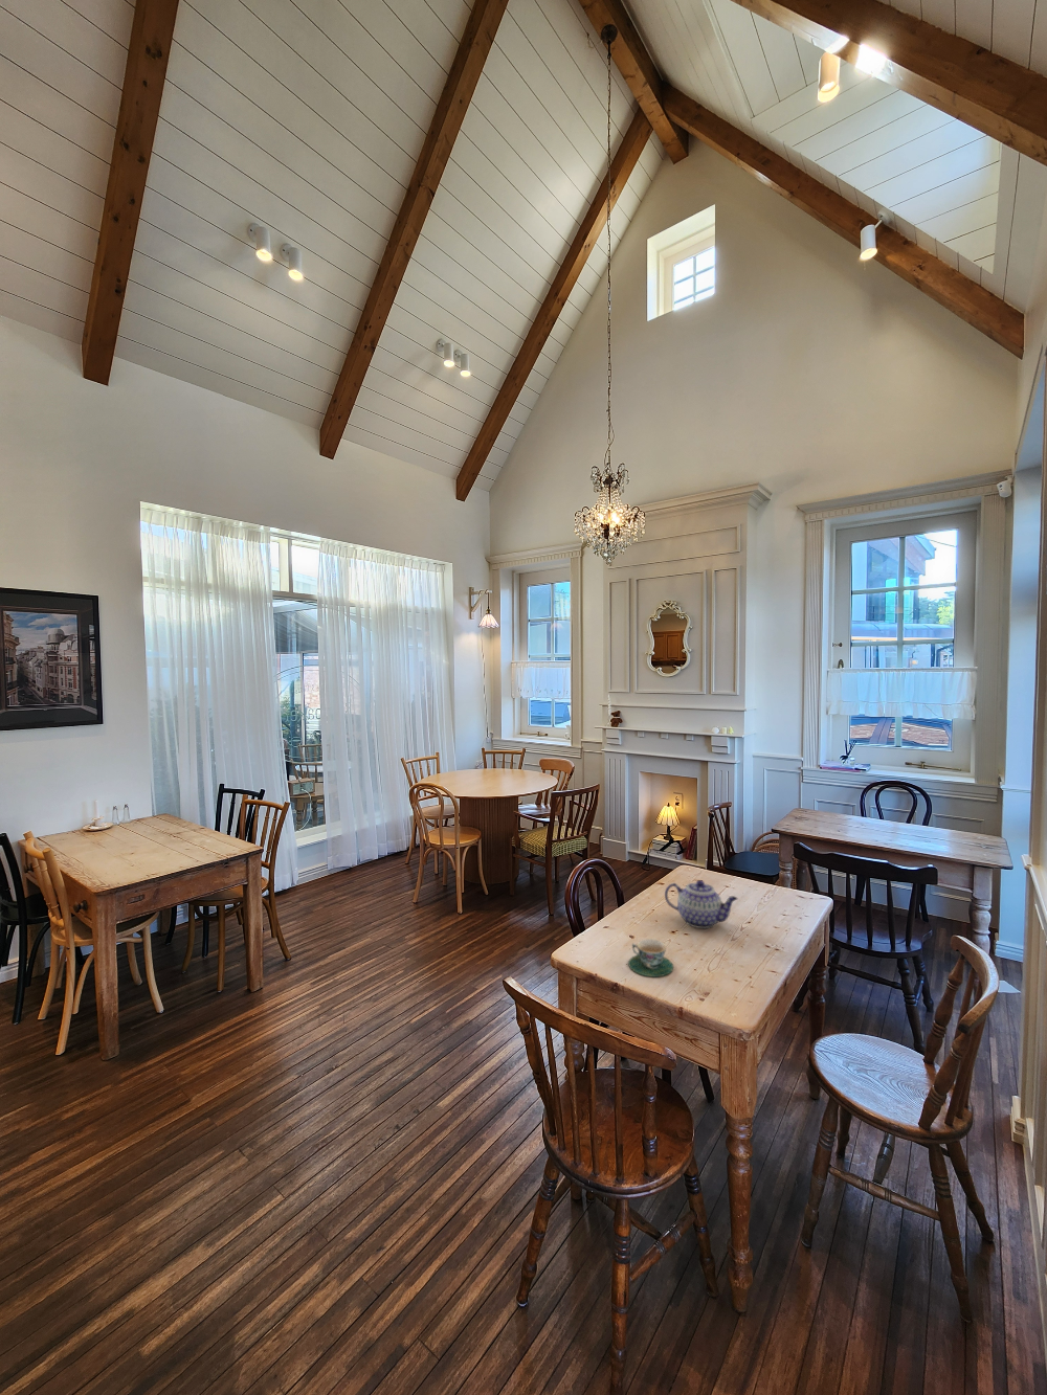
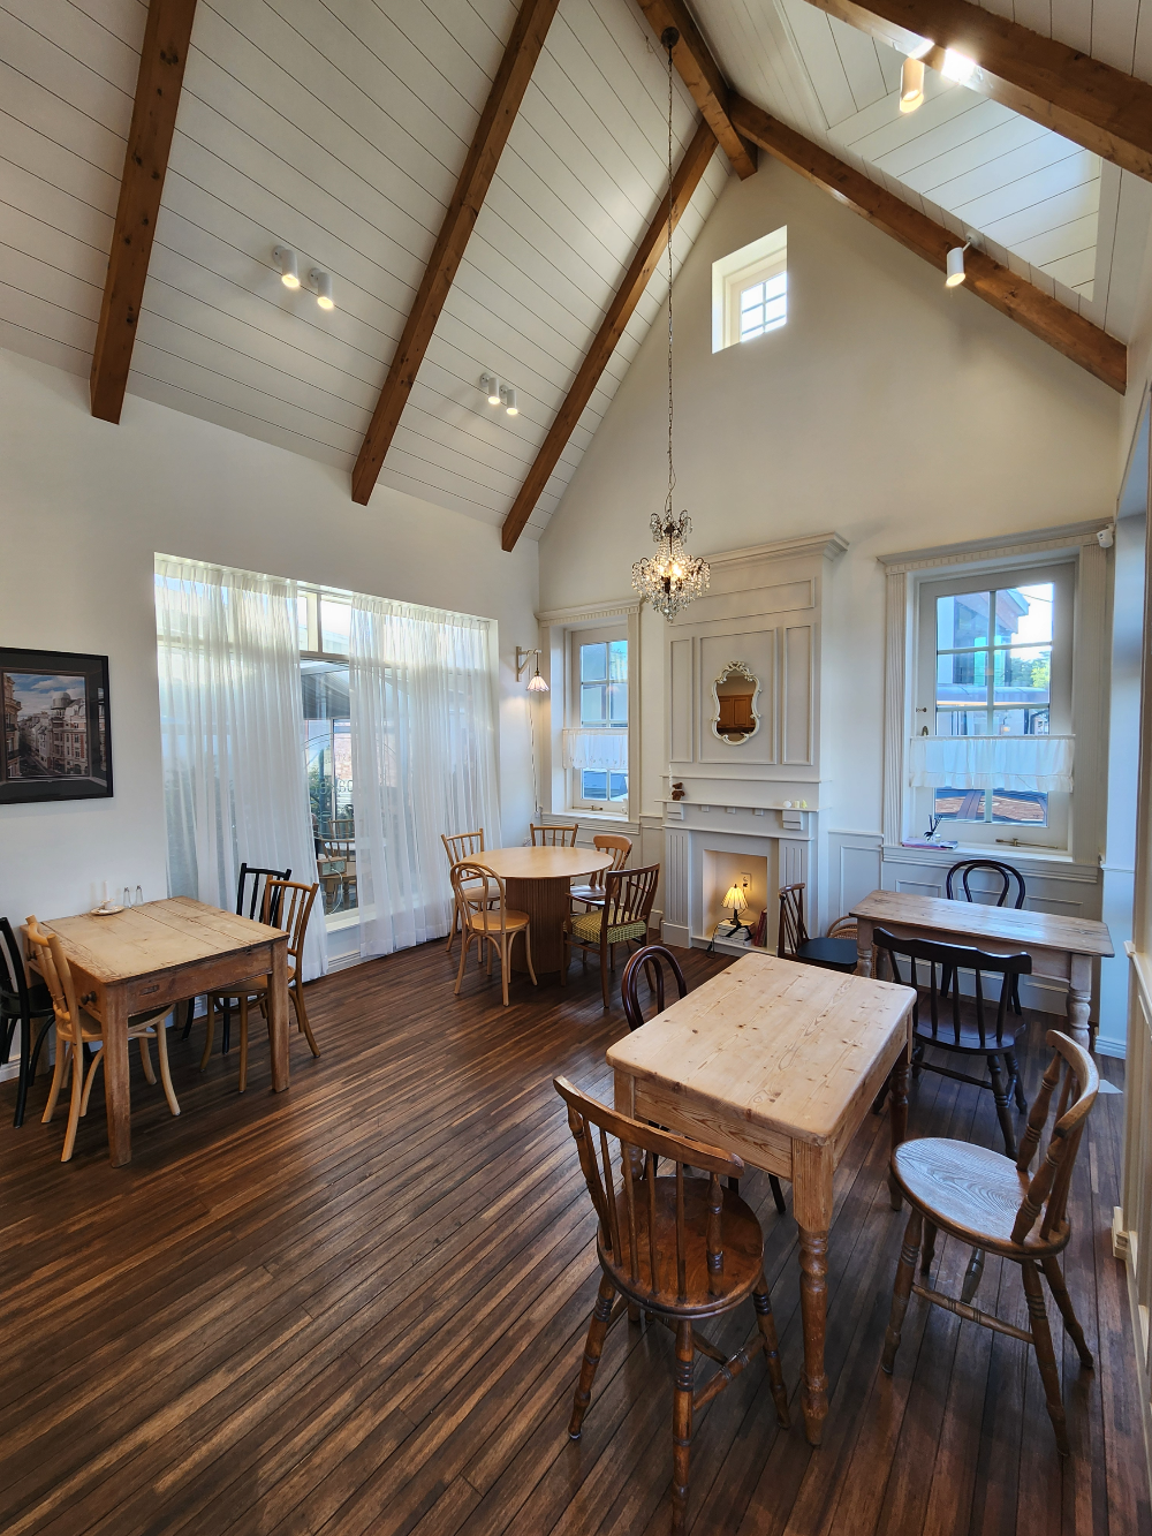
- teacup [627,938,674,977]
- teapot [664,879,738,929]
